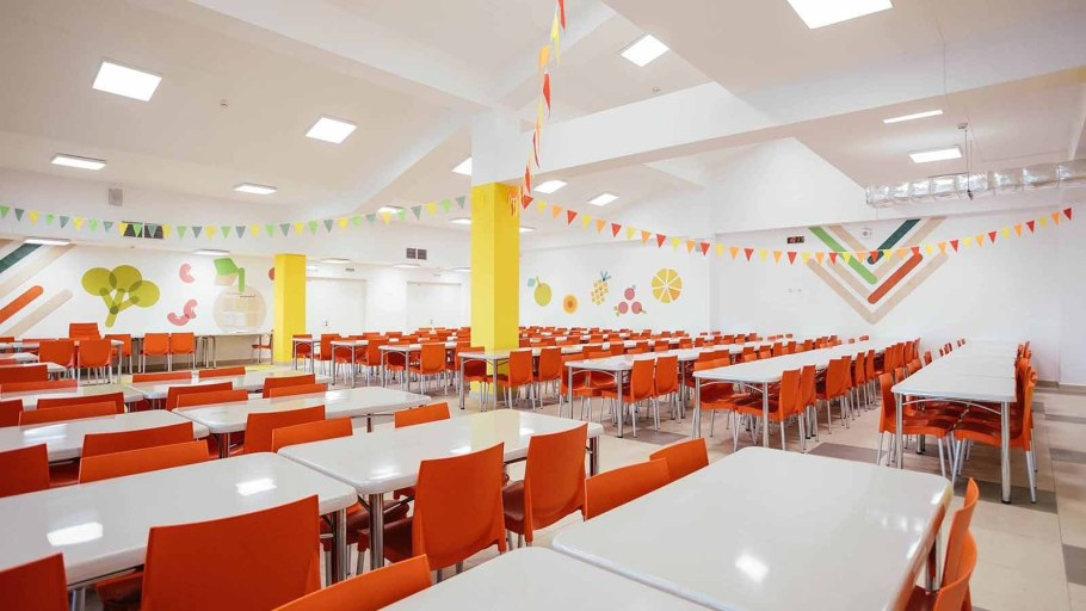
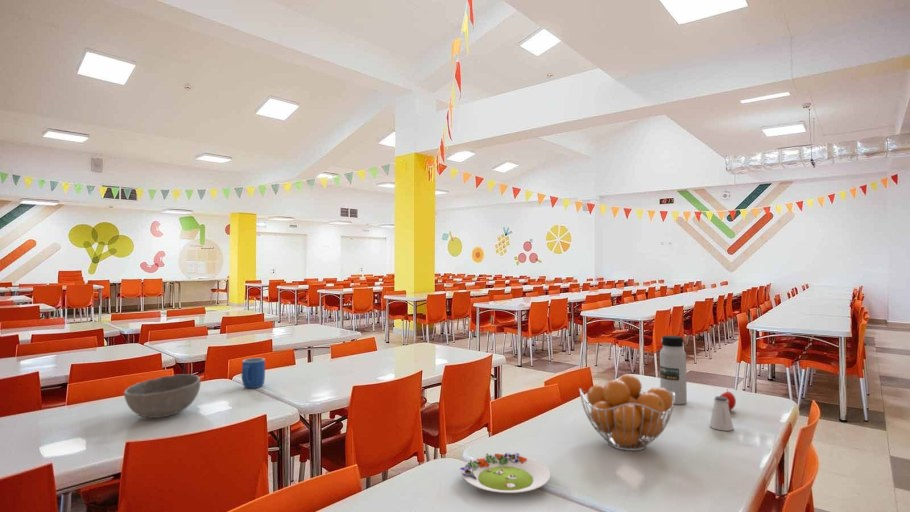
+ water bottle [659,335,688,405]
+ bowl [123,373,201,419]
+ mug [241,357,266,389]
+ saltshaker [709,395,735,432]
+ fruit basket [578,373,675,452]
+ salad plate [459,451,551,494]
+ apple [719,388,737,411]
